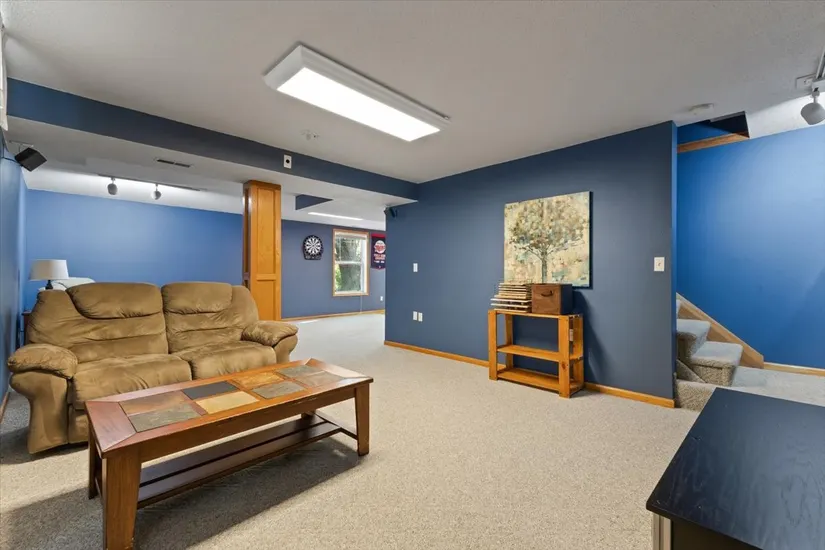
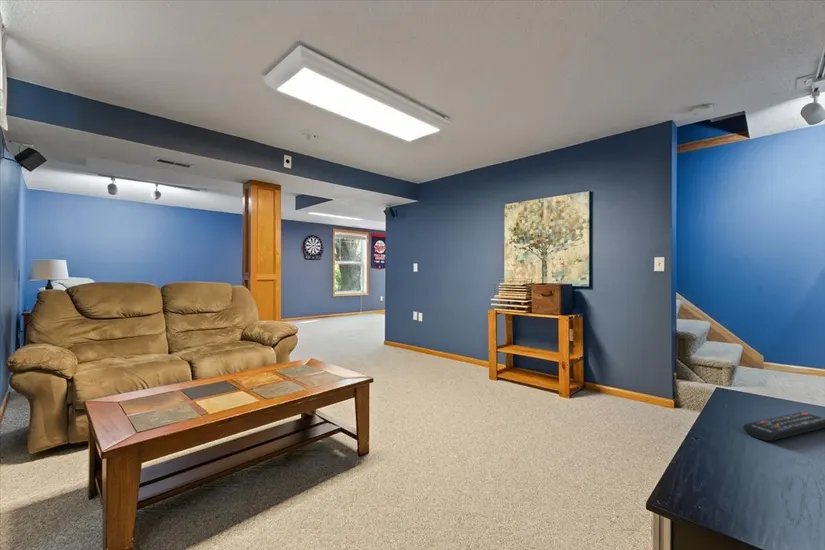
+ remote control [742,411,825,442]
